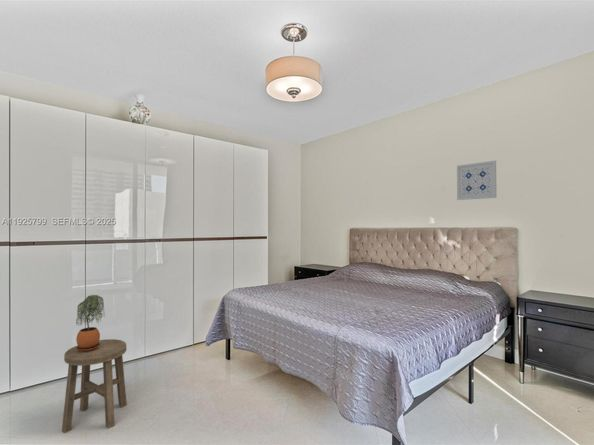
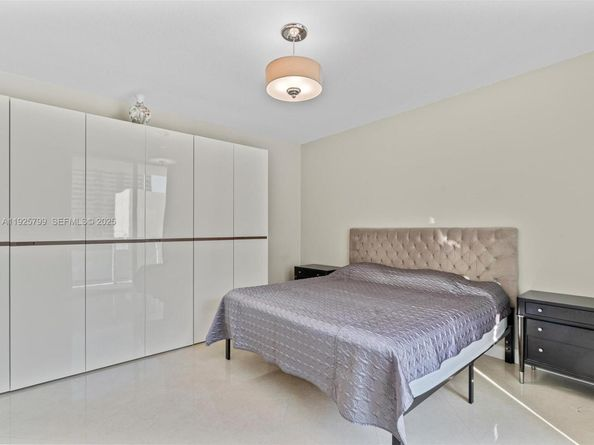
- wall art [456,160,497,201]
- stool [61,338,128,434]
- potted plant [75,294,106,352]
